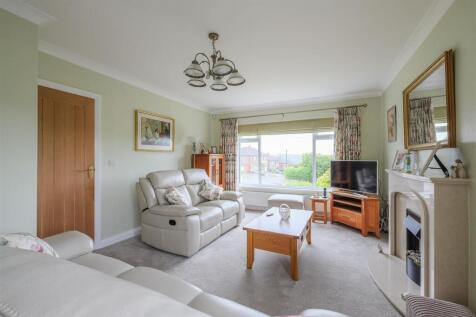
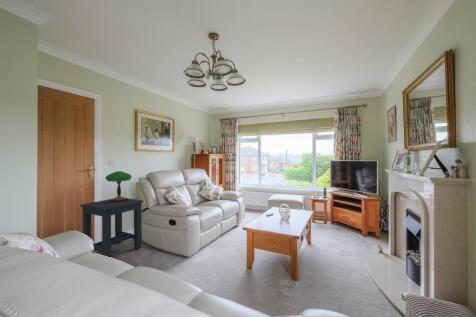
+ side table [79,198,144,258]
+ table lamp [104,170,133,203]
